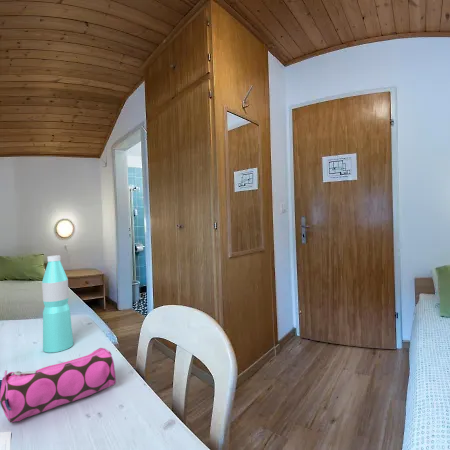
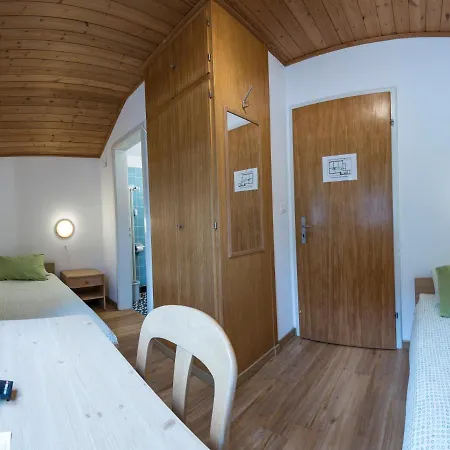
- water bottle [41,254,74,353]
- pencil case [0,347,117,424]
